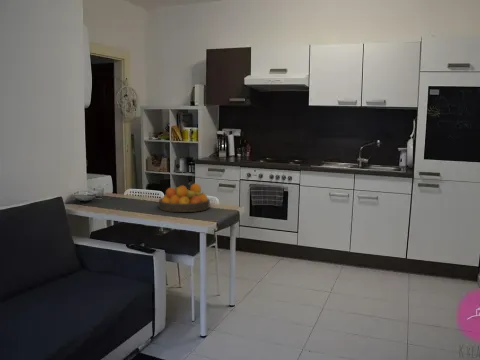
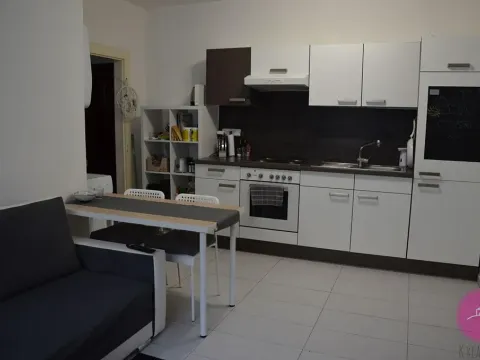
- fruit bowl [158,183,211,213]
